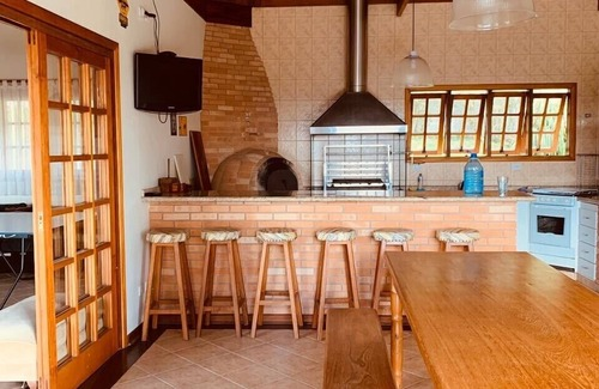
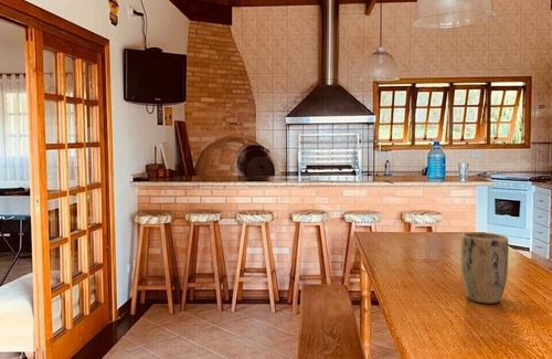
+ plant pot [459,231,510,304]
